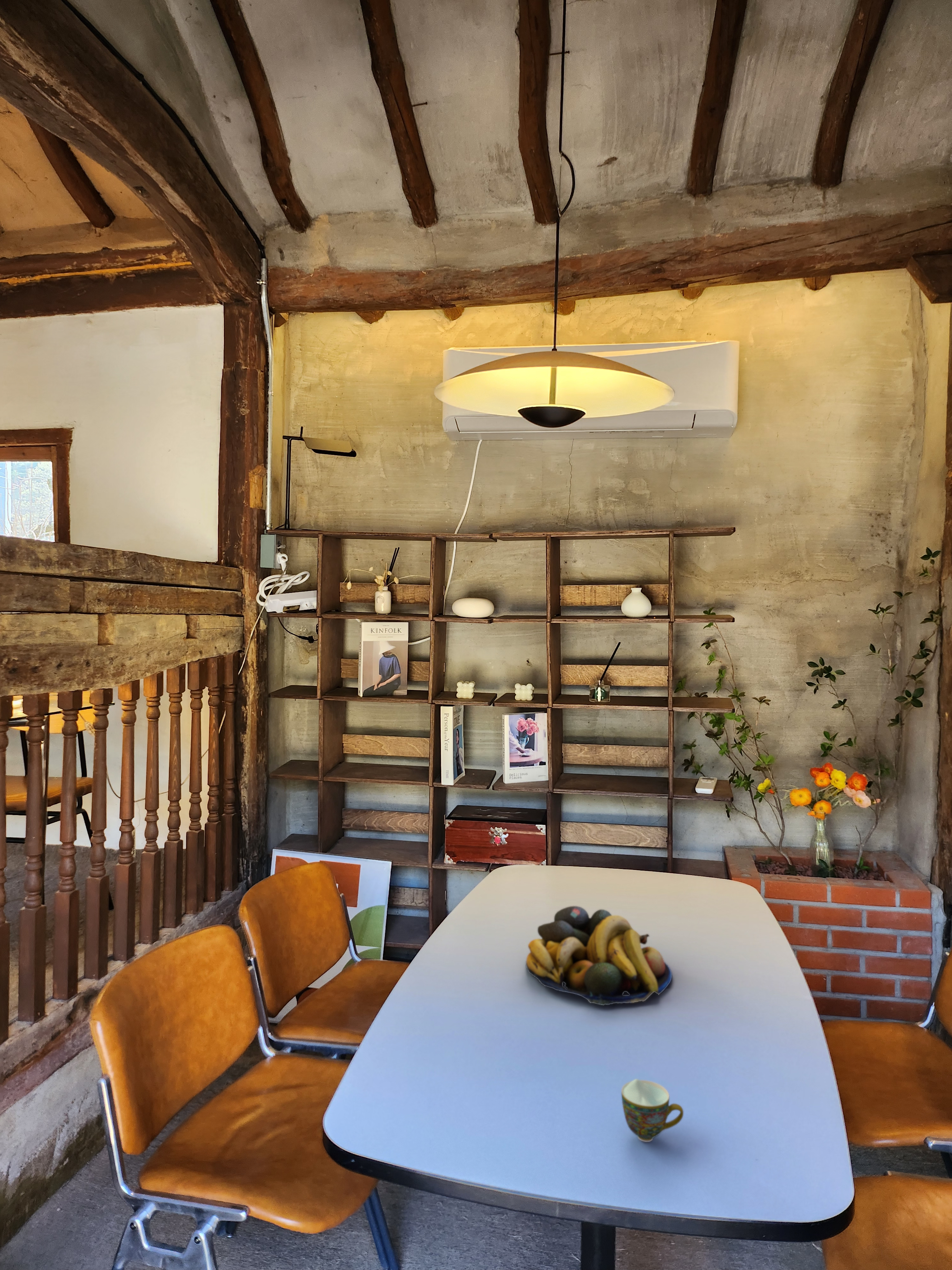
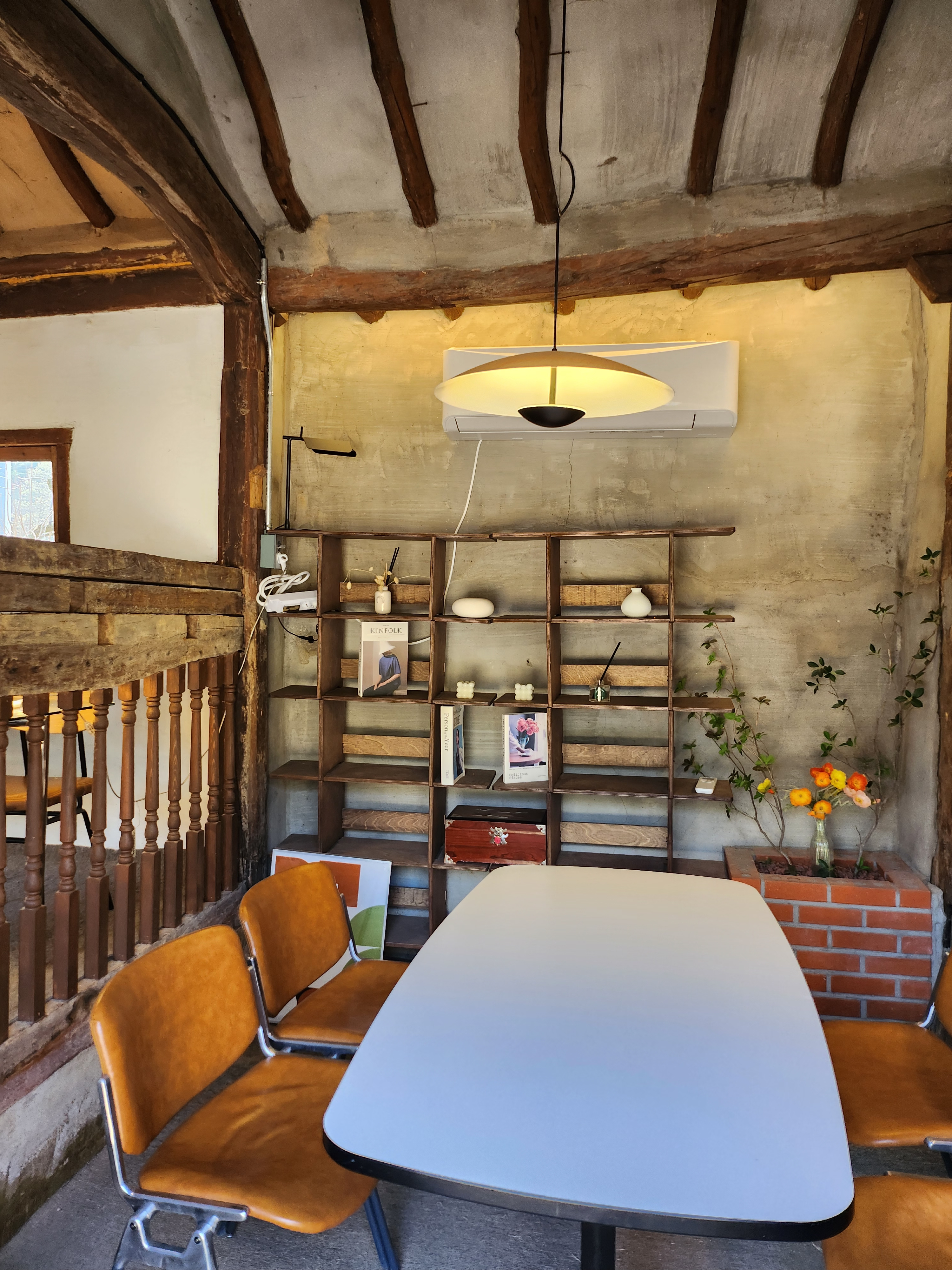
- teacup [621,1079,684,1142]
- fruit bowl [526,906,672,1006]
